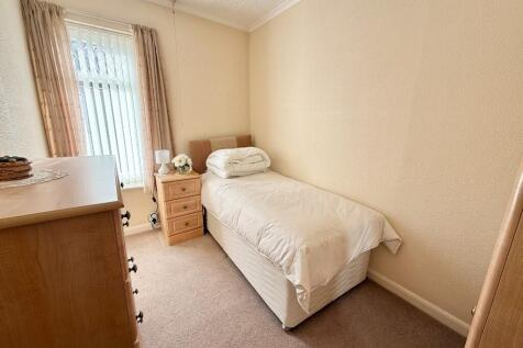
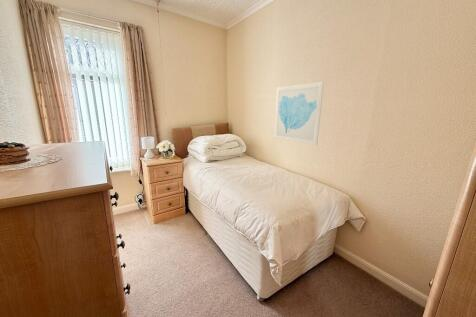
+ wall art [273,81,325,146]
